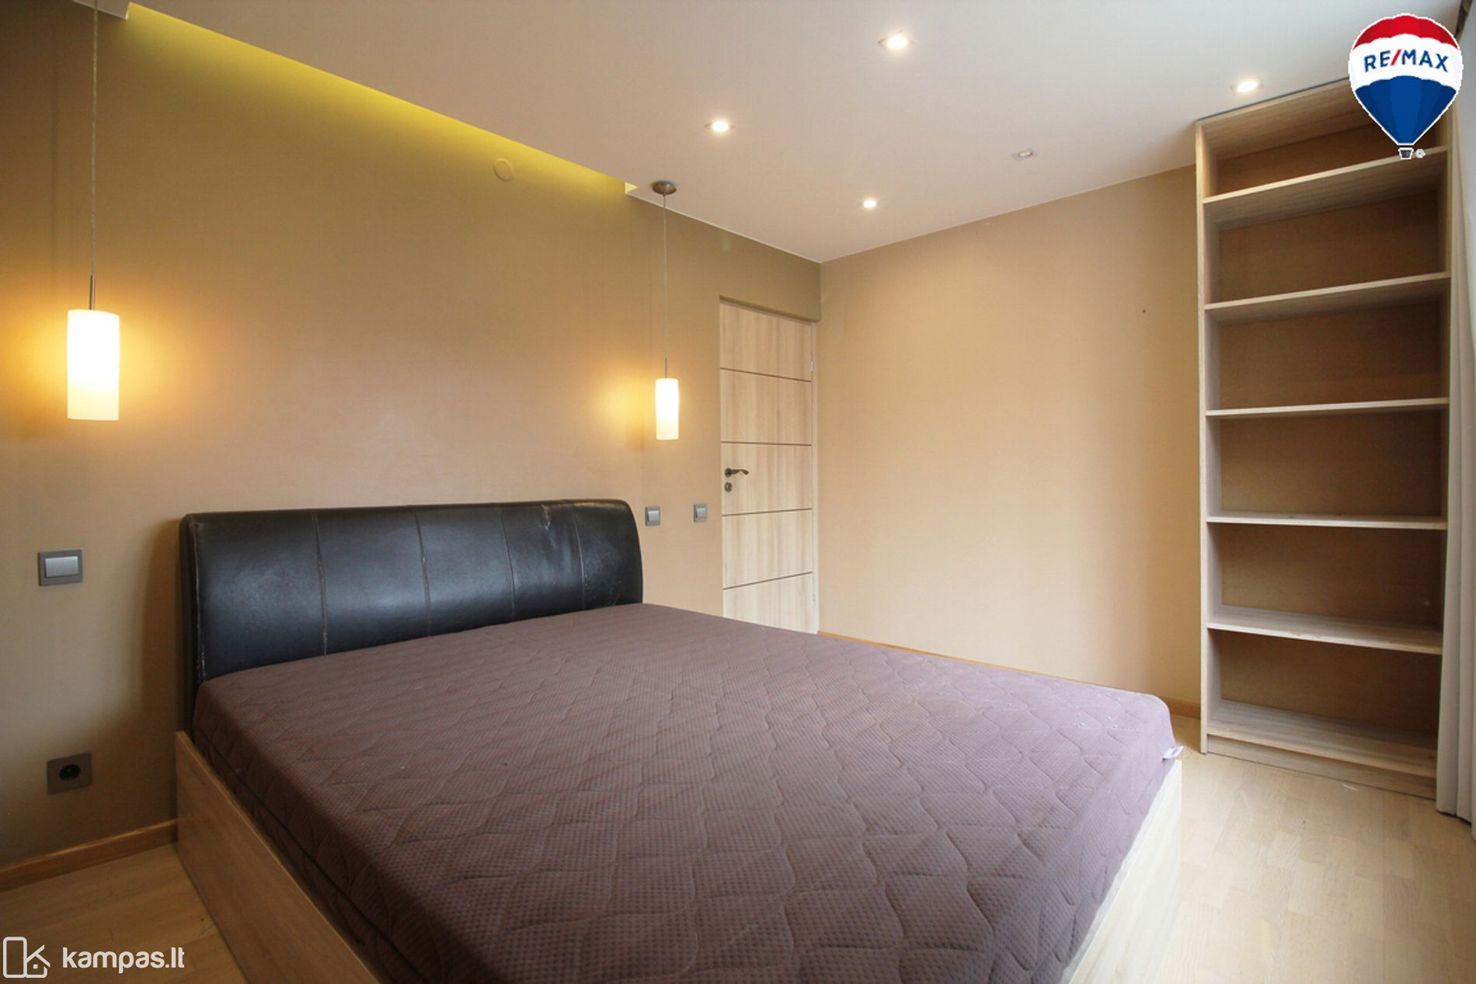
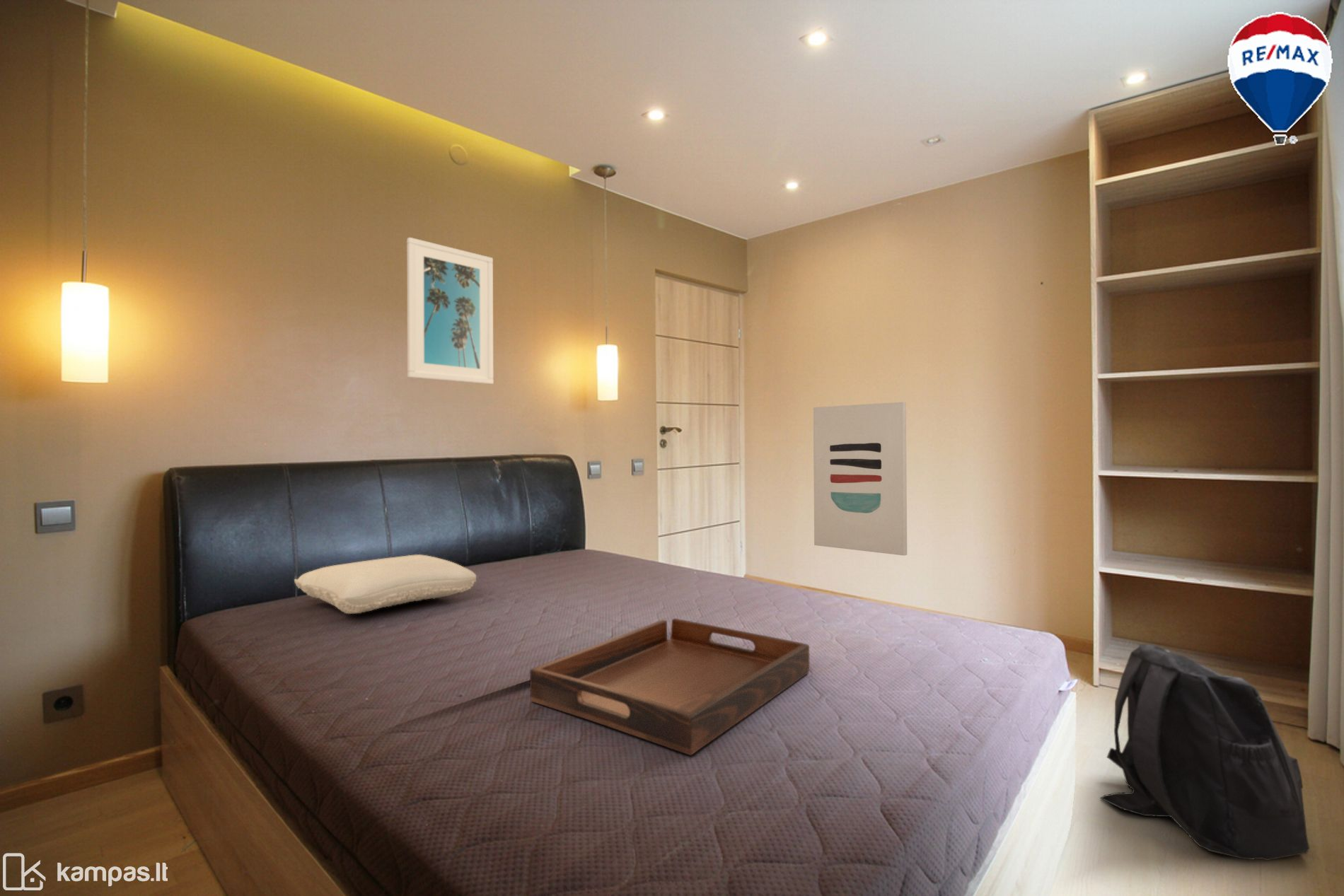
+ backpack [1099,644,1310,861]
+ wall art [813,402,908,556]
+ pillow [294,554,477,615]
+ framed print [406,237,494,385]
+ serving tray [529,617,810,756]
